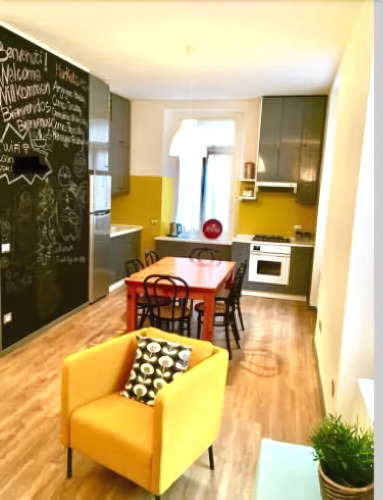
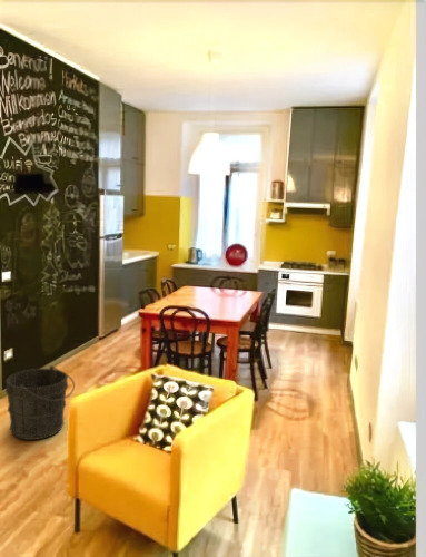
+ bucket [4,365,76,441]
